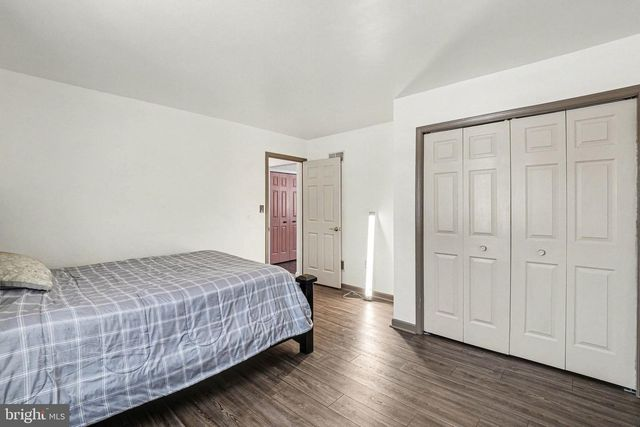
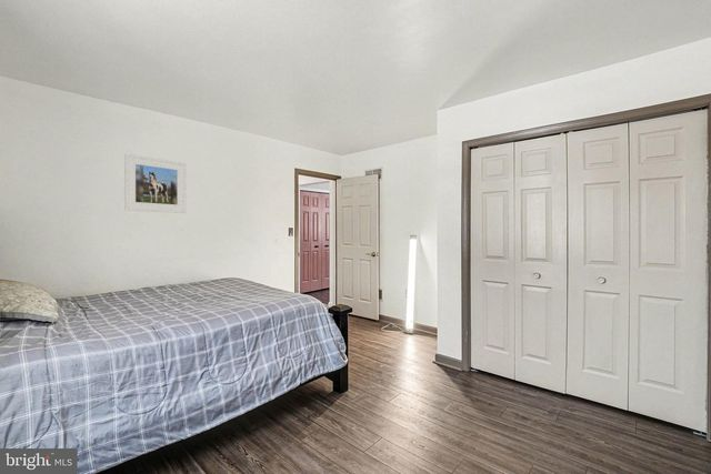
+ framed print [123,153,187,214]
